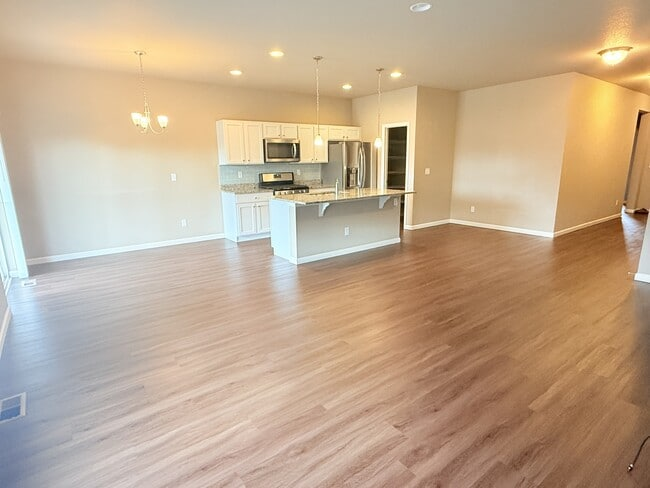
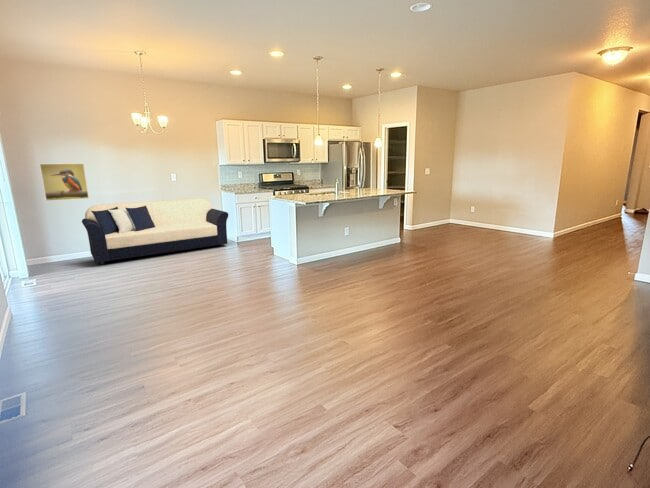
+ sofa [81,197,229,265]
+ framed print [39,163,90,202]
